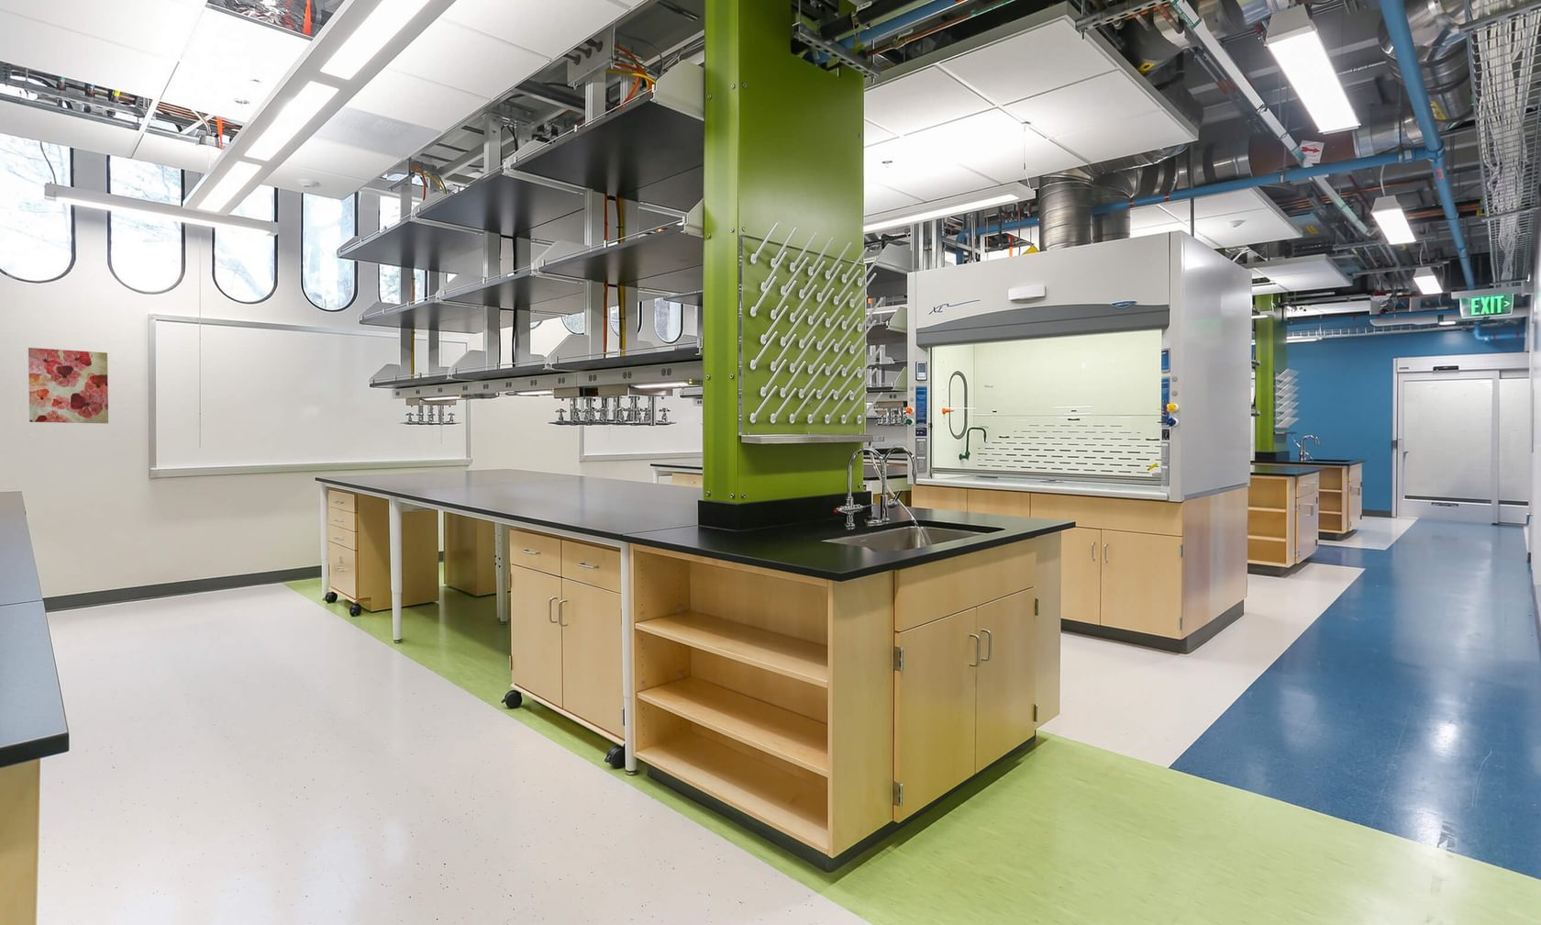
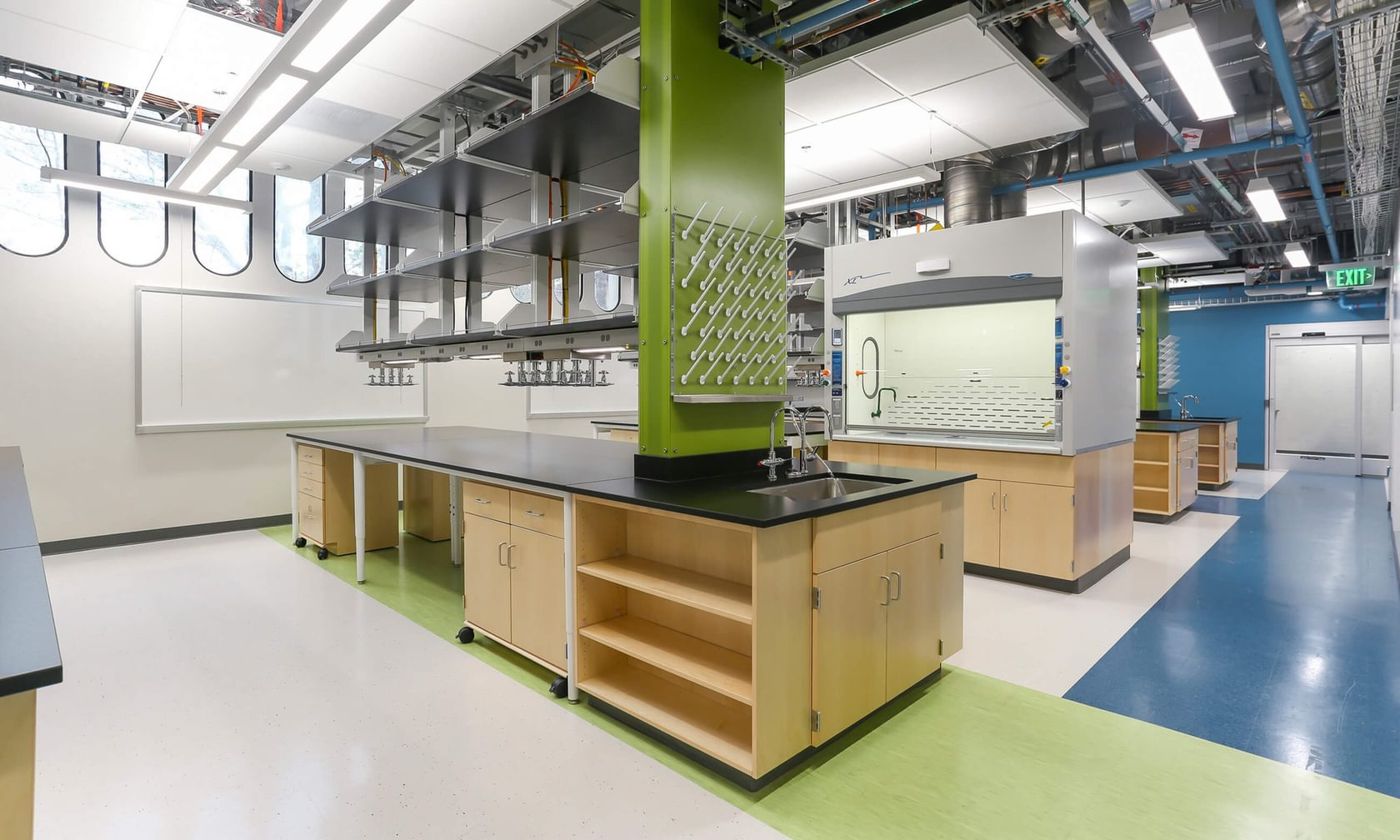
- wall art [28,347,109,424]
